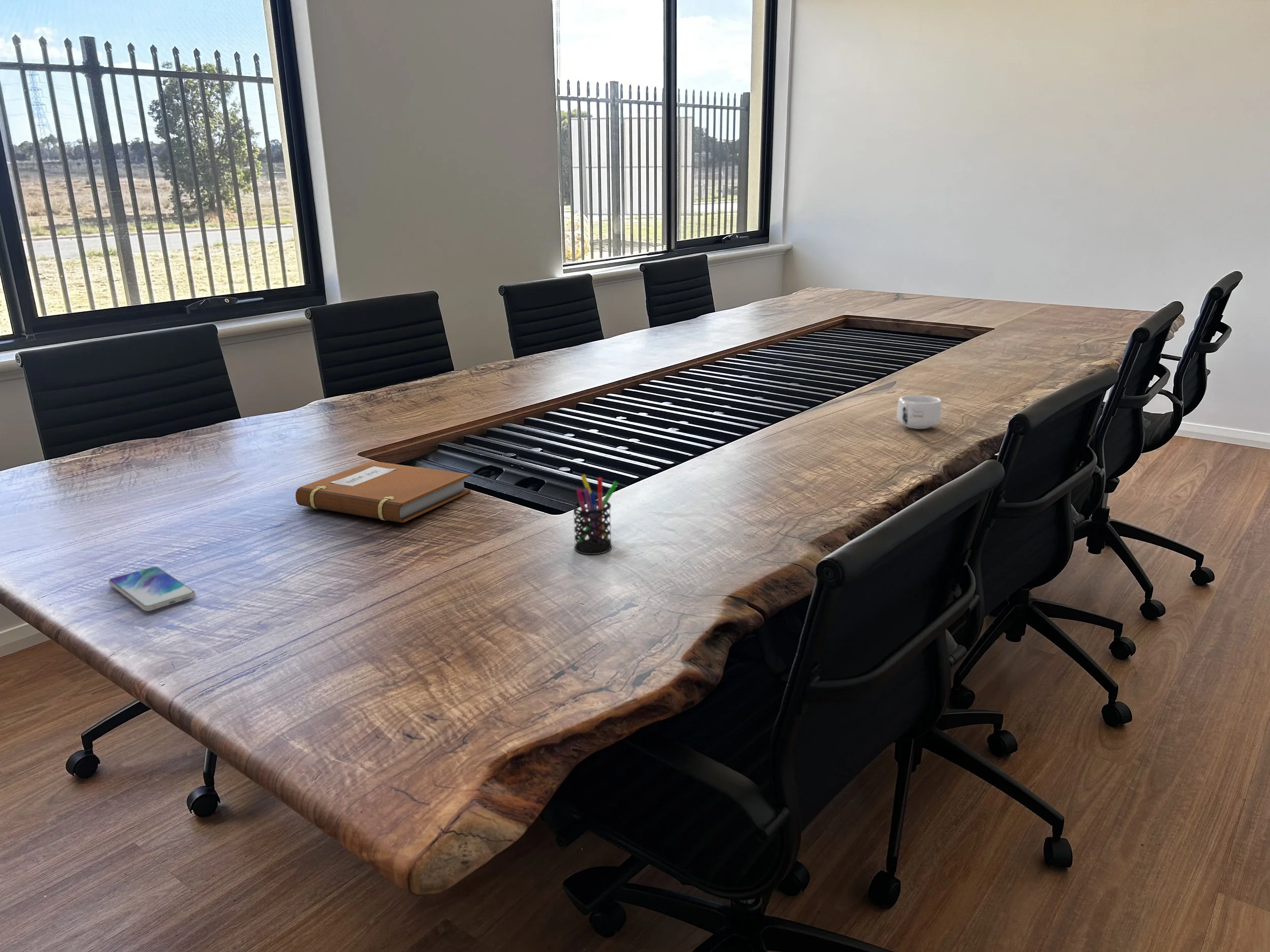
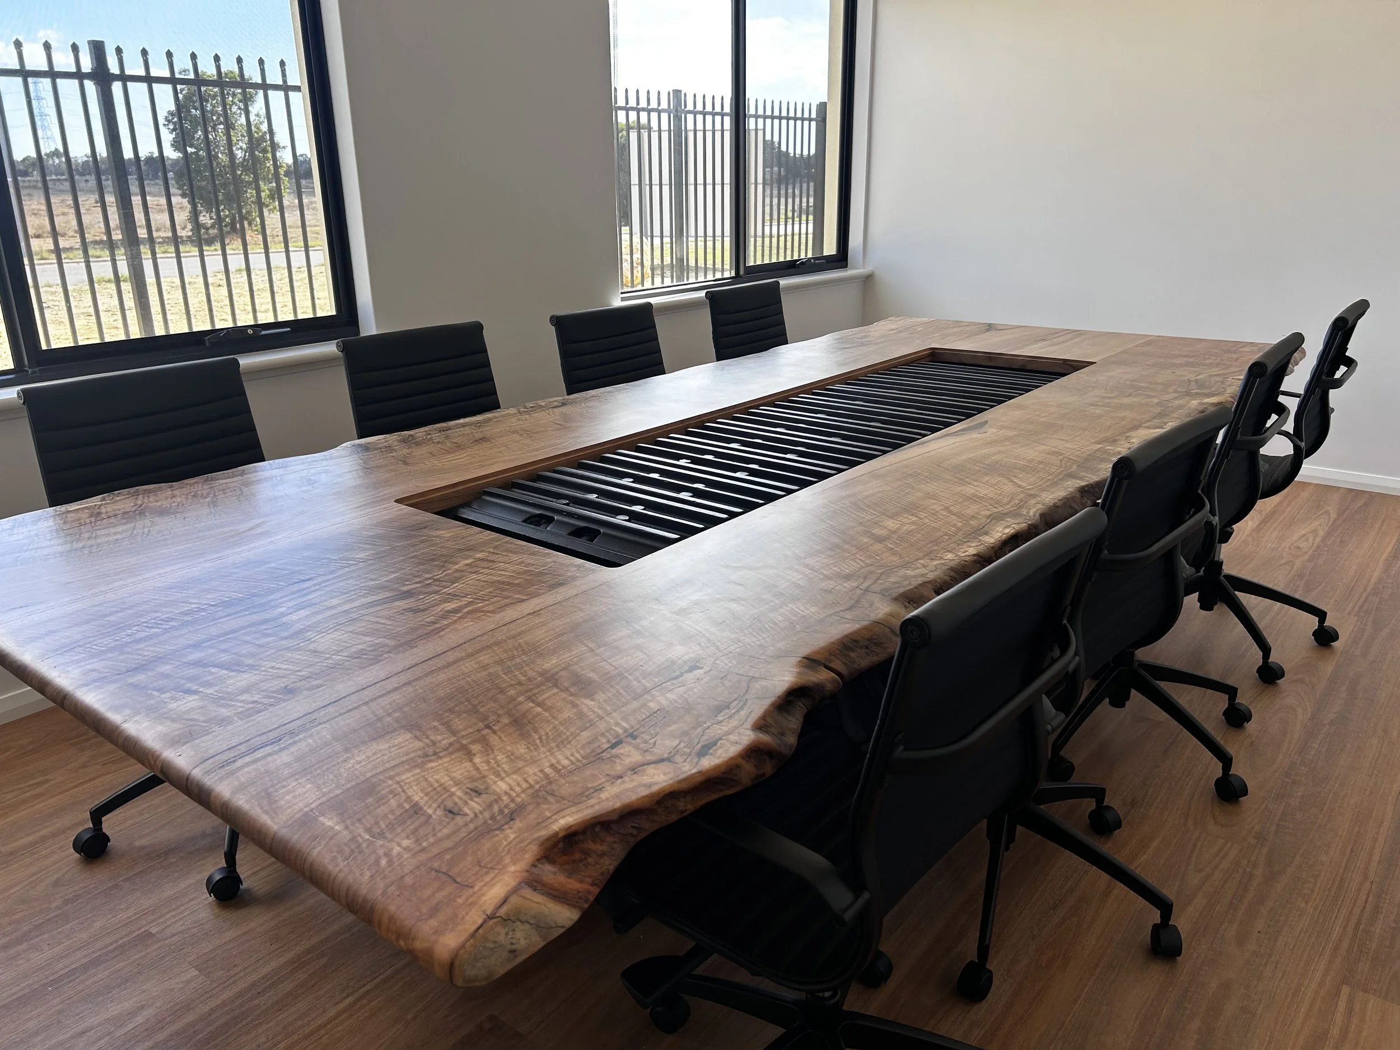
- smartphone [108,566,197,611]
- pen holder [572,474,619,555]
- mug [896,395,950,430]
- notebook [295,461,471,523]
